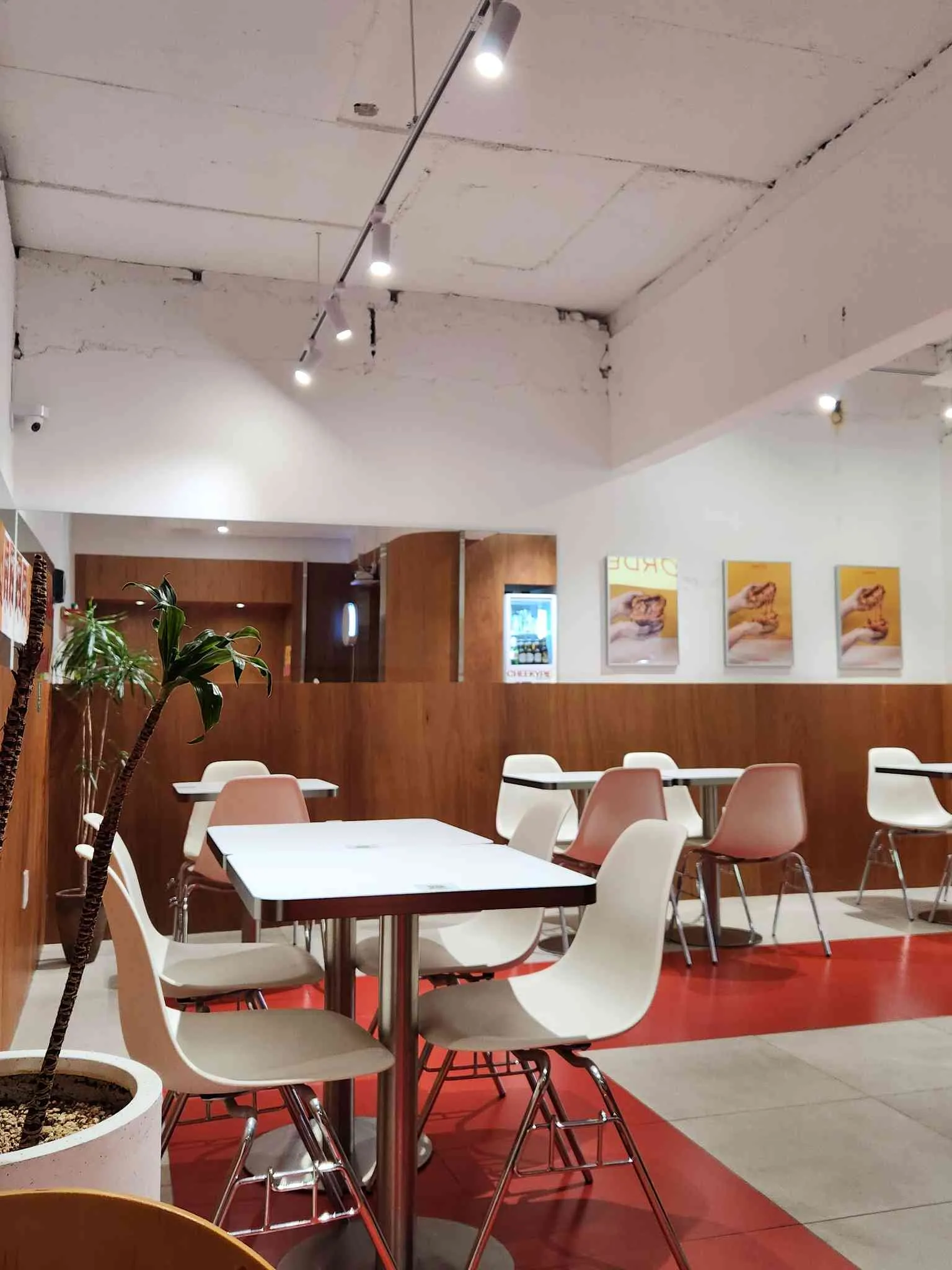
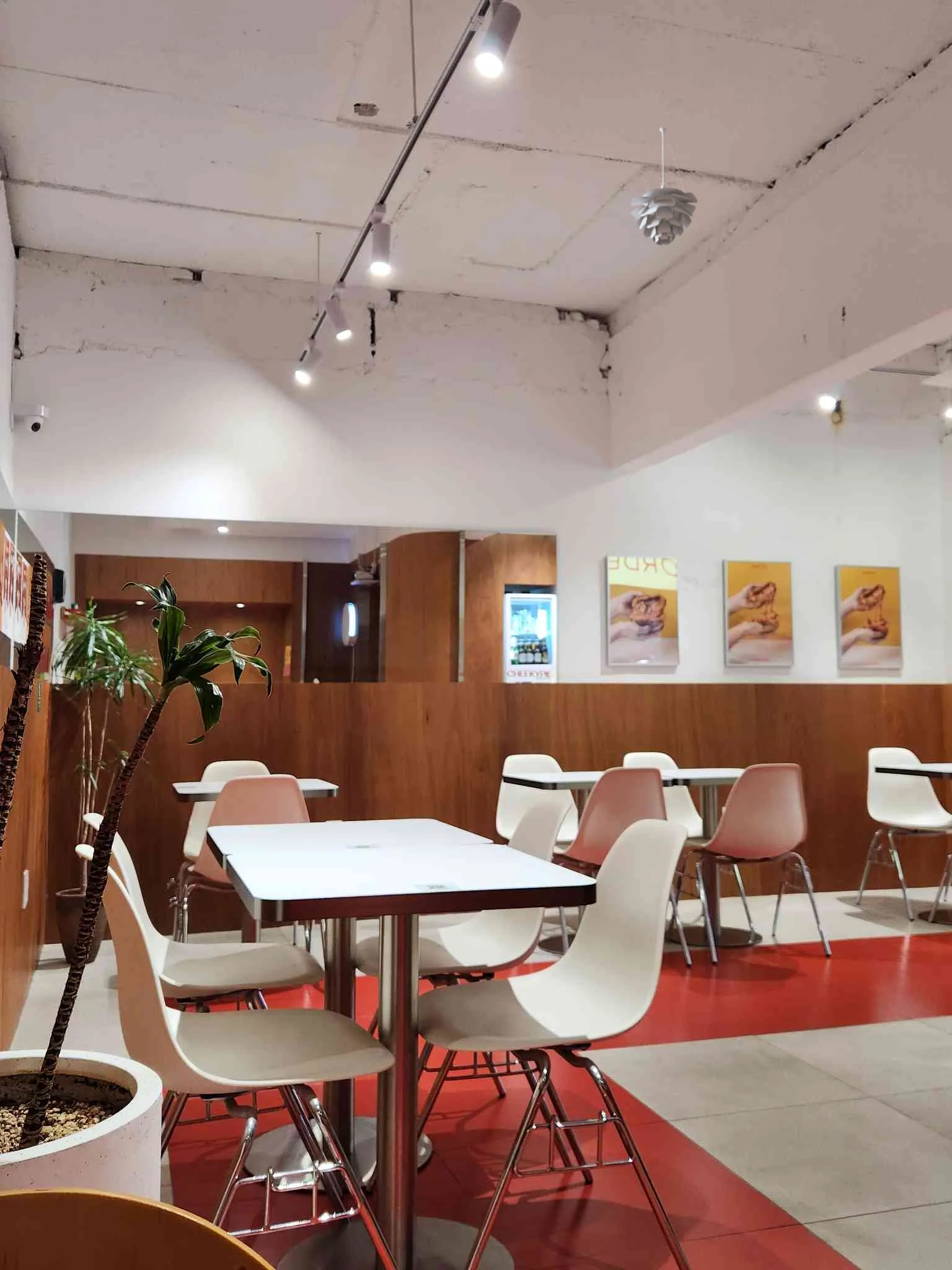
+ pendant light [630,127,699,246]
